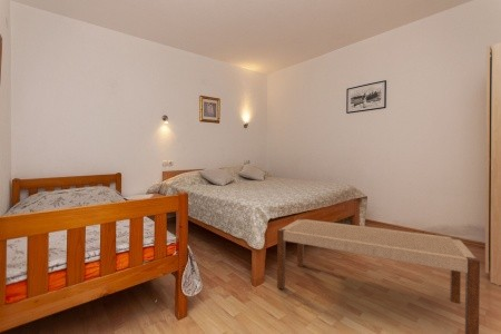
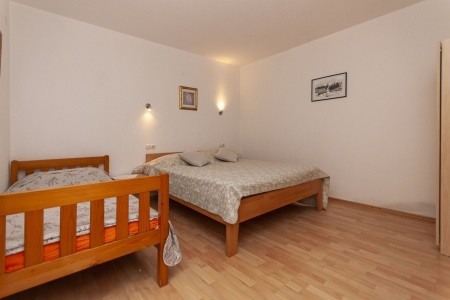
- bench [276,217,481,334]
